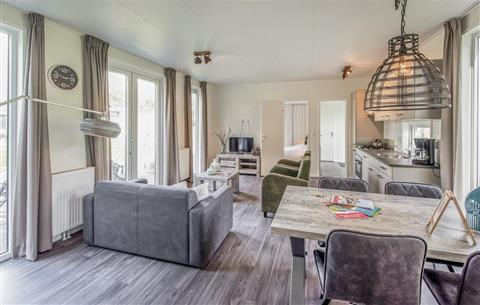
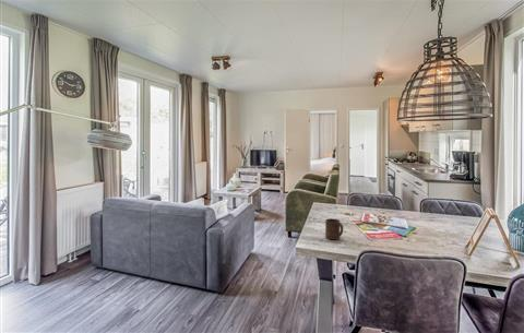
+ cup [324,217,344,240]
